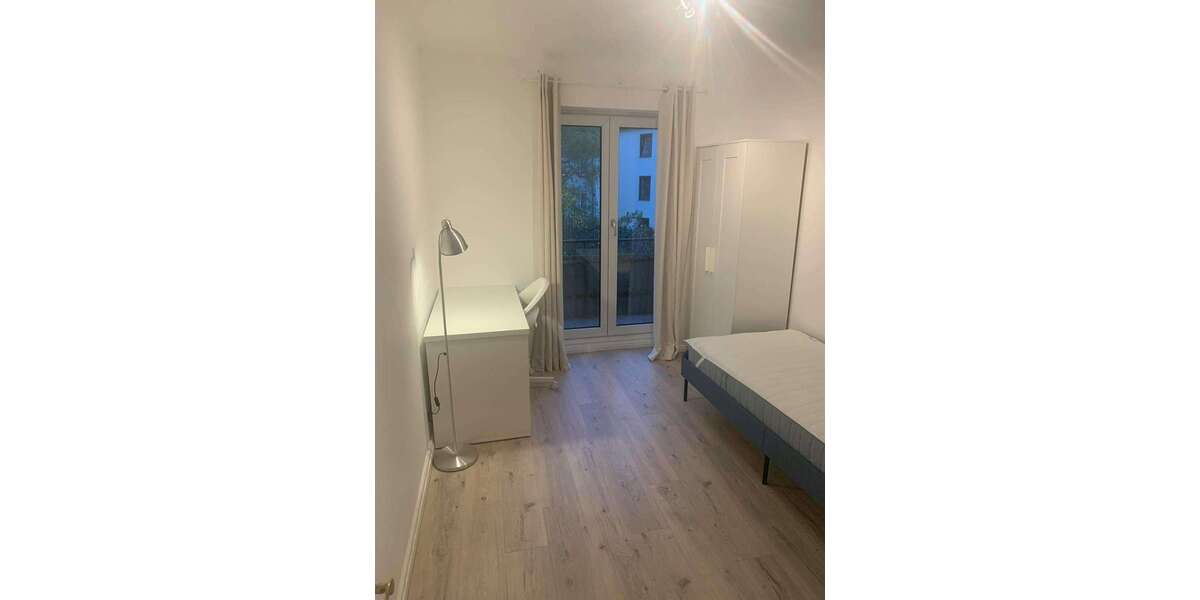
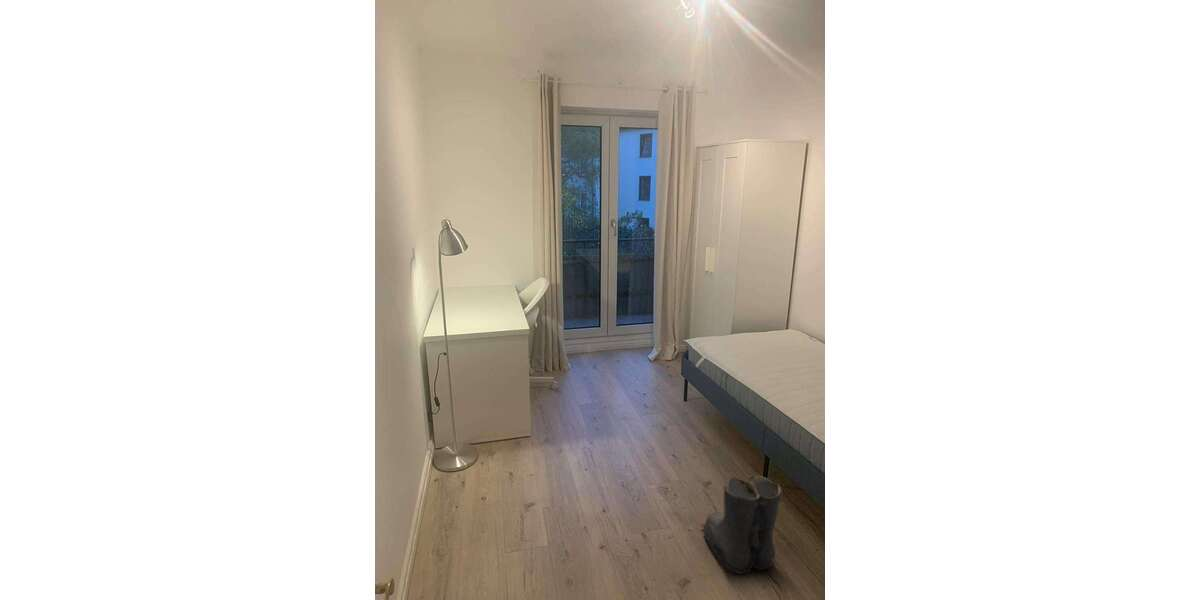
+ boots [700,475,783,575]
